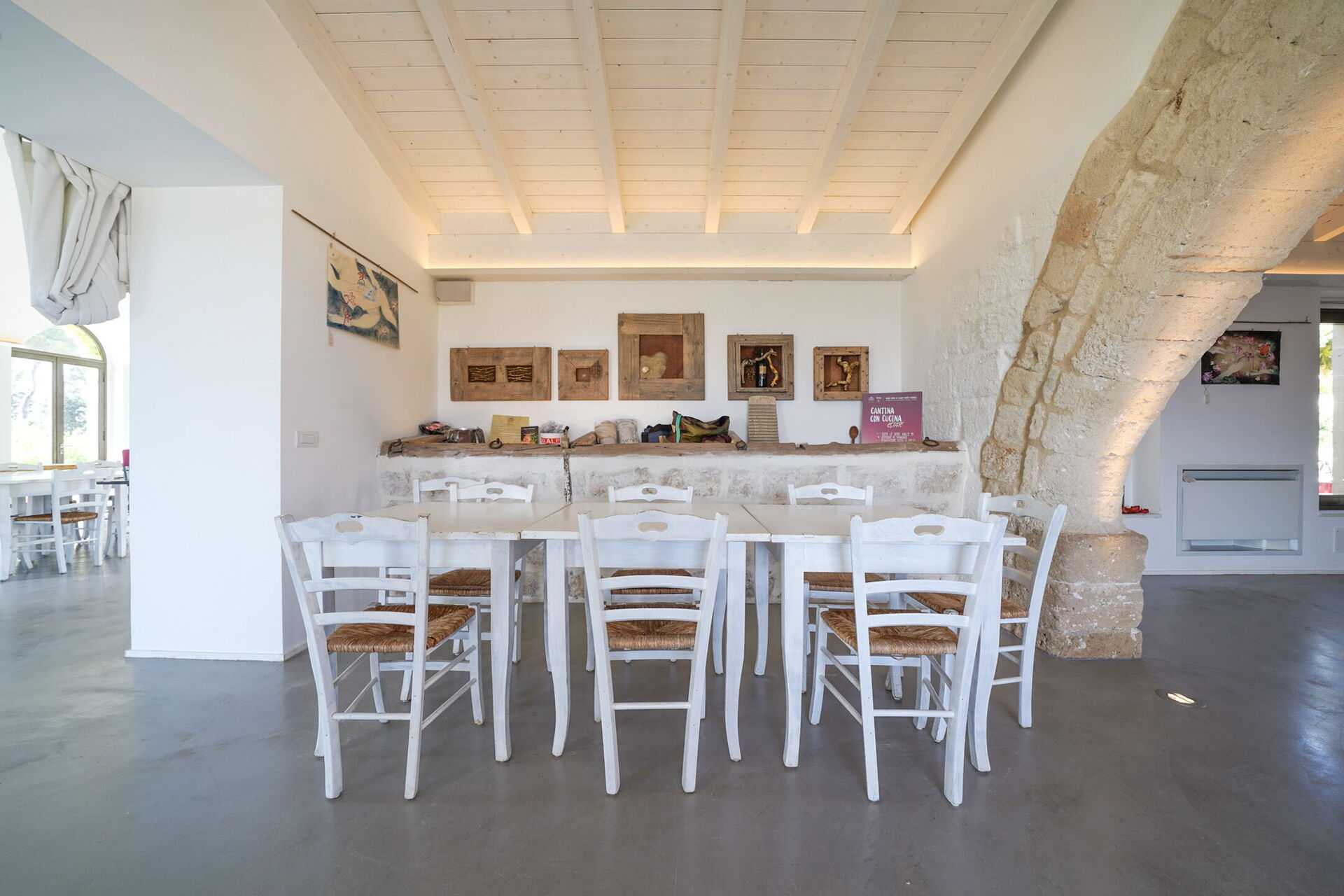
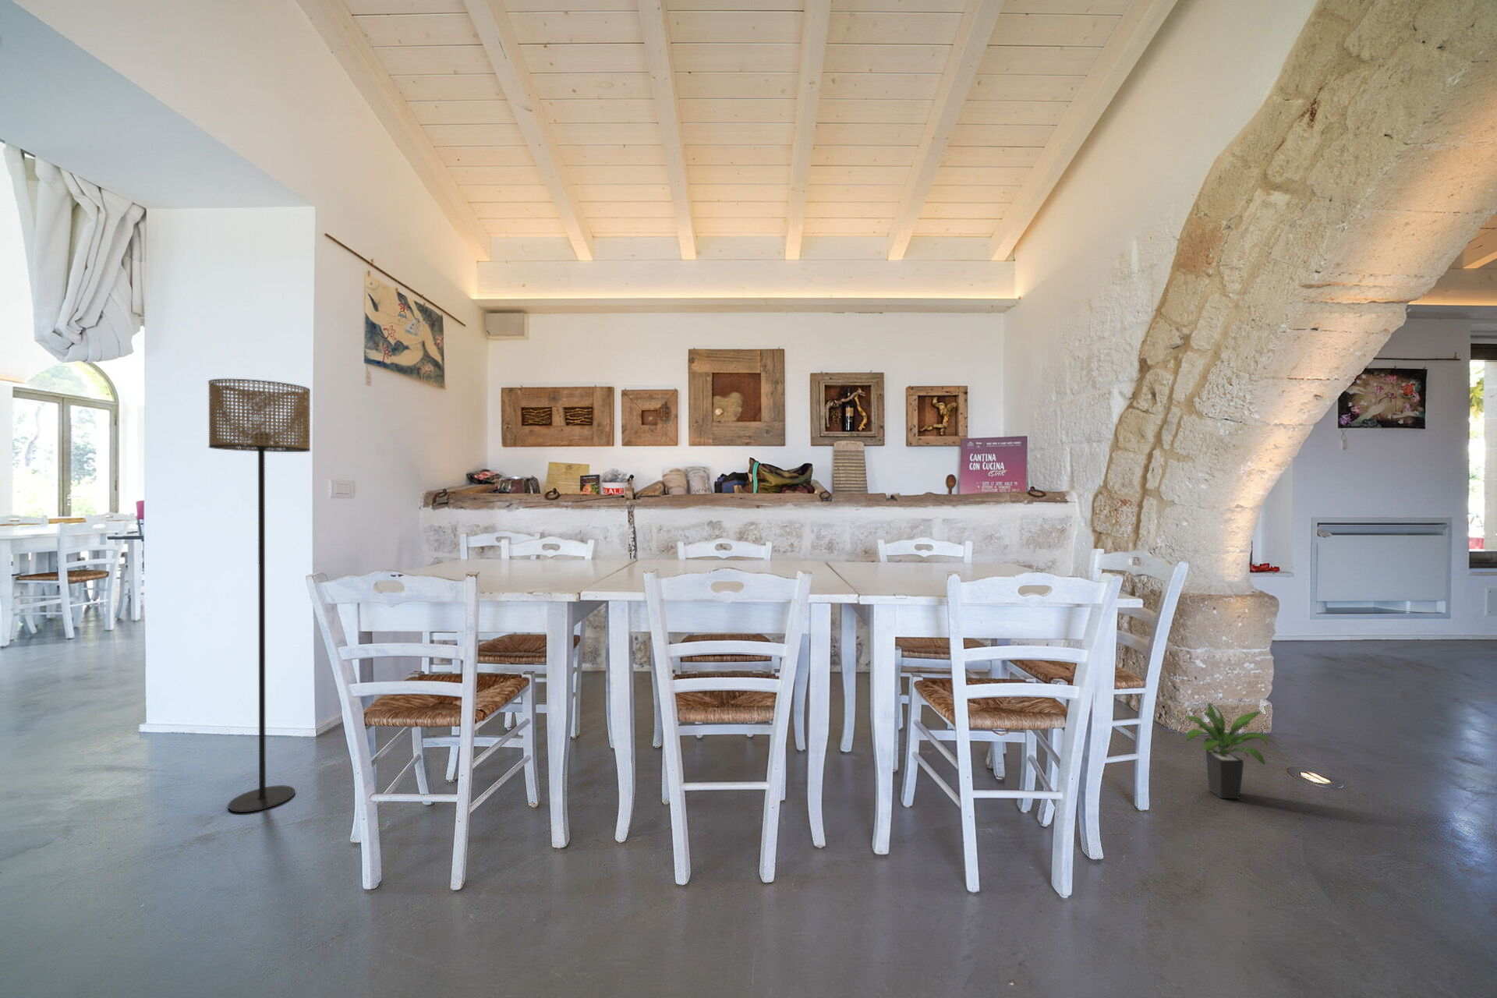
+ potted plant [1176,703,1276,799]
+ floor lamp [207,378,311,813]
